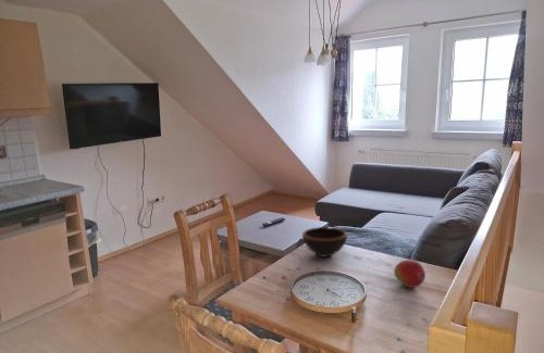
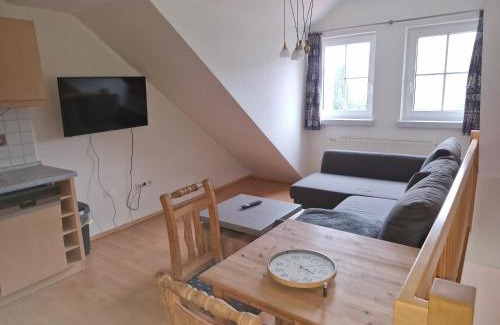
- fruit [393,259,426,289]
- bowl [301,226,348,259]
